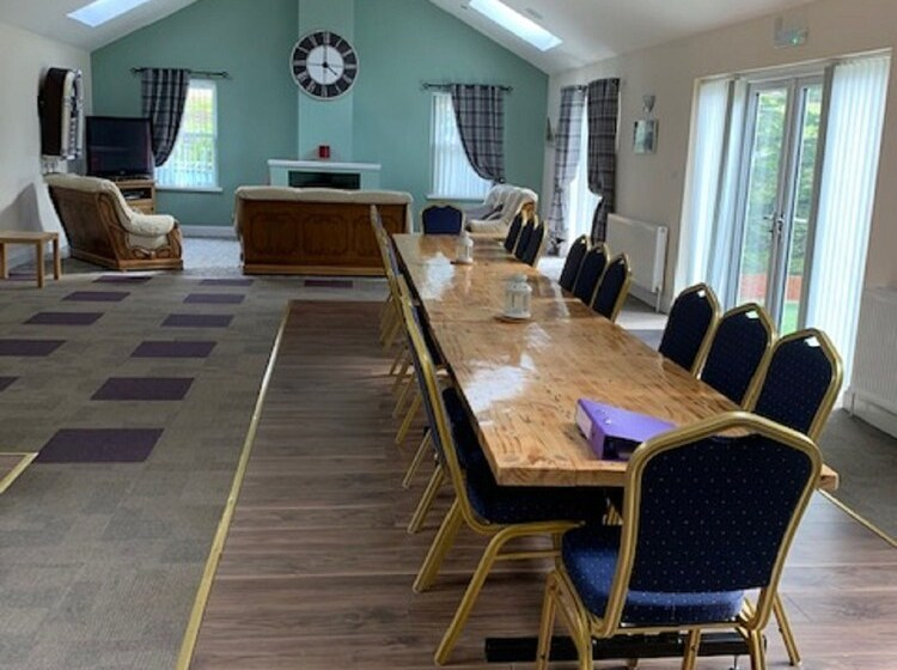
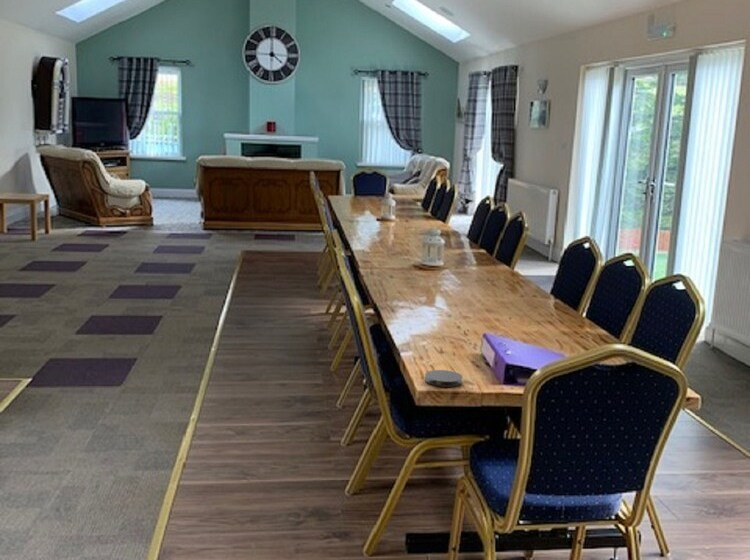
+ coaster [424,369,464,388]
